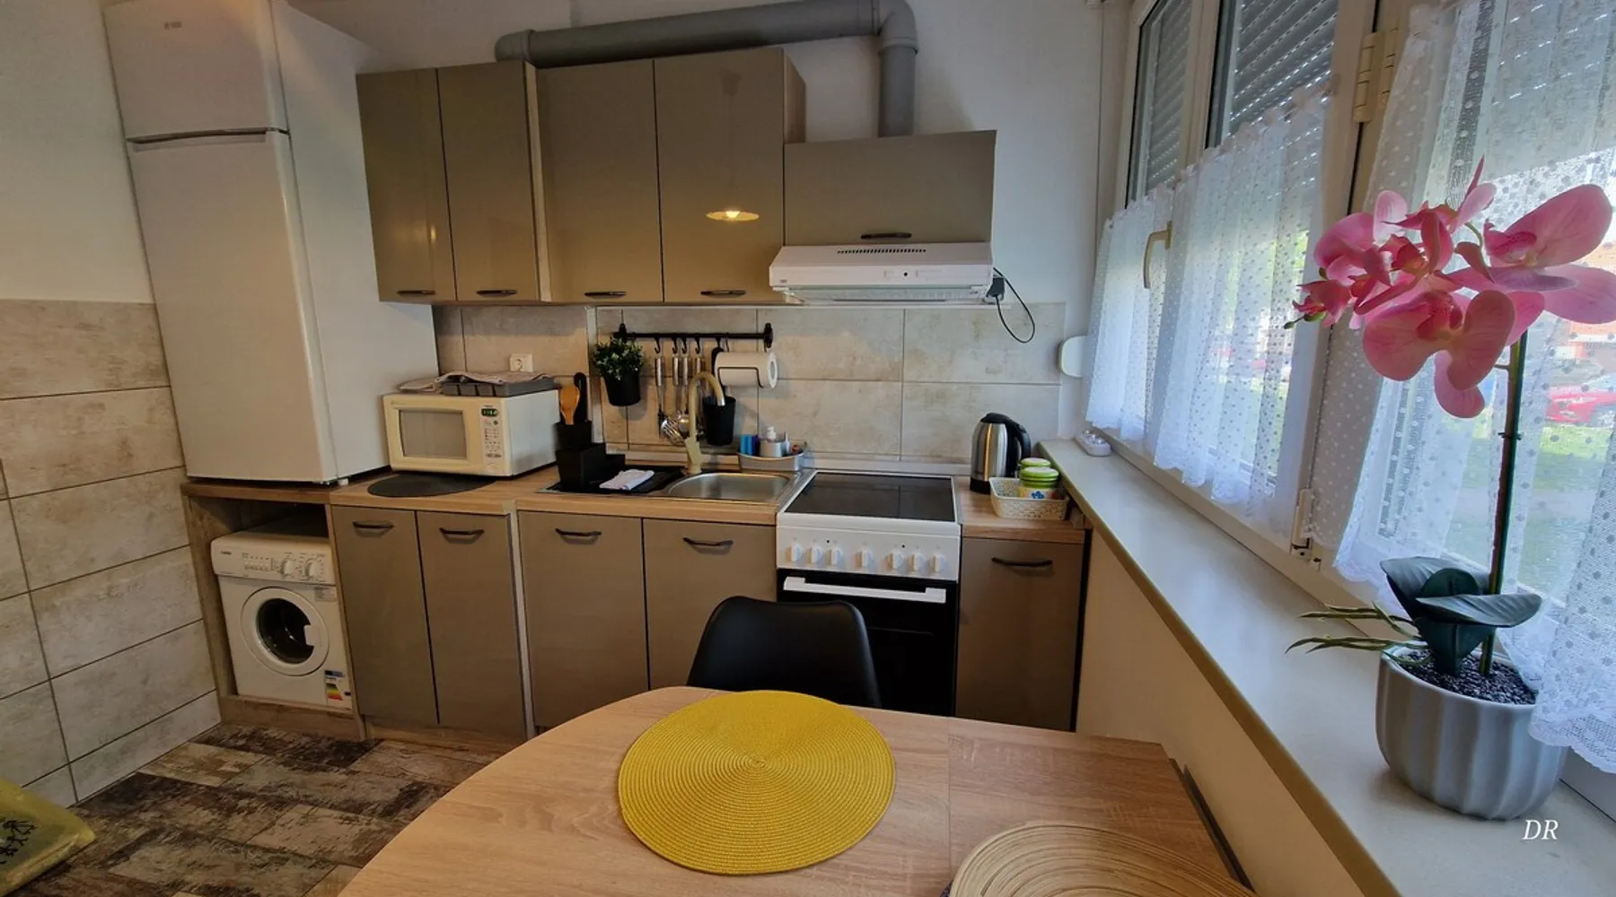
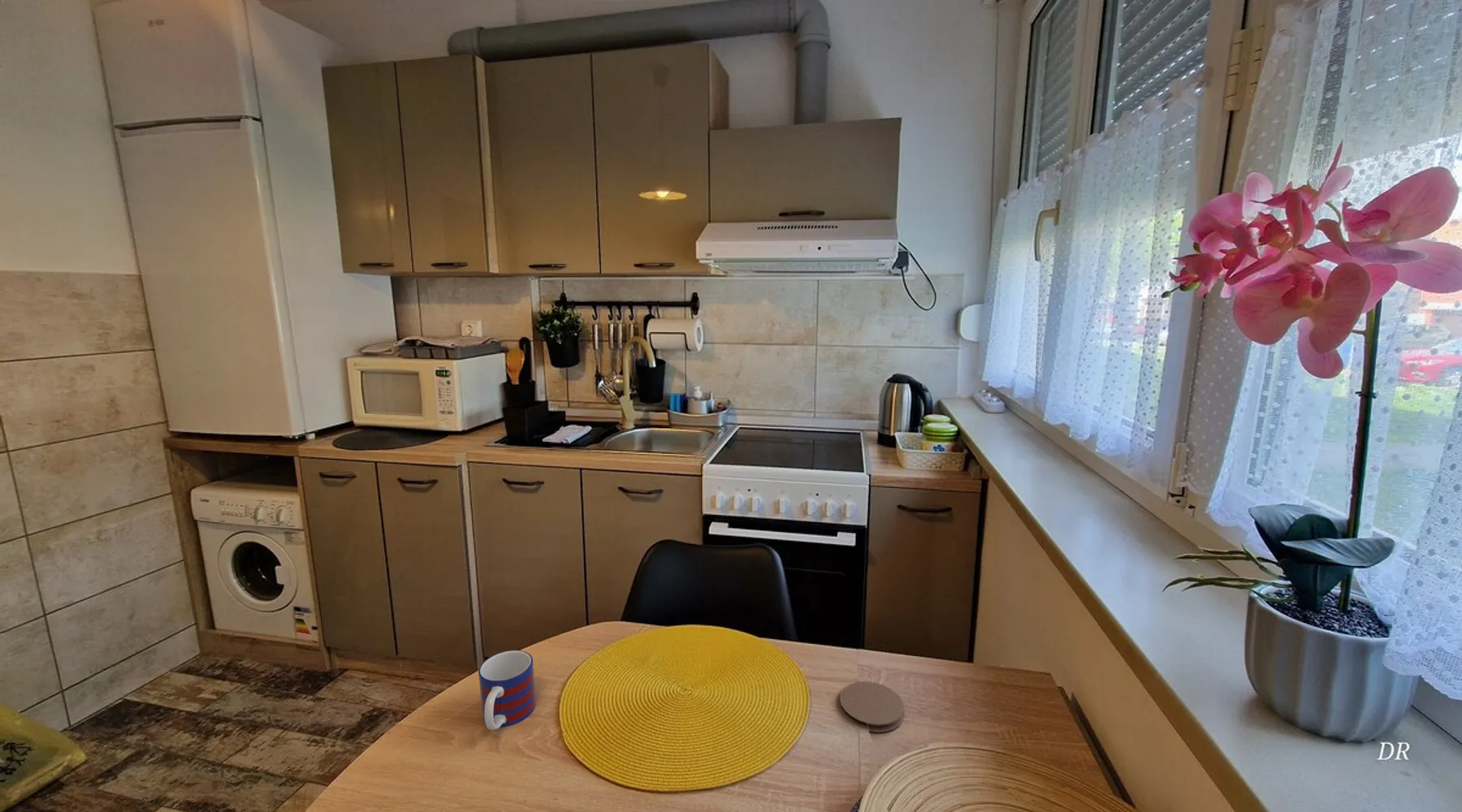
+ coaster [839,680,905,733]
+ mug [478,650,537,731]
